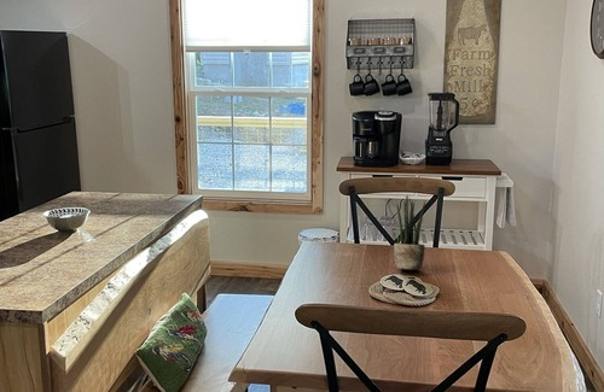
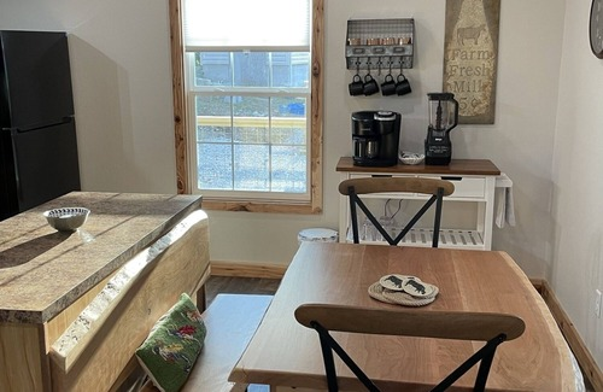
- potted plant [393,194,426,270]
